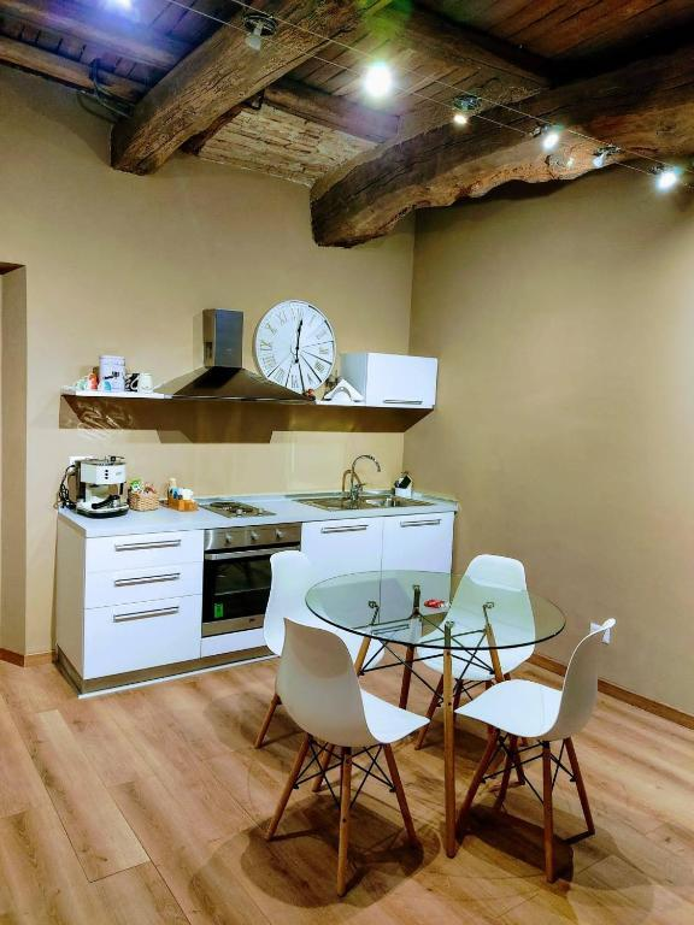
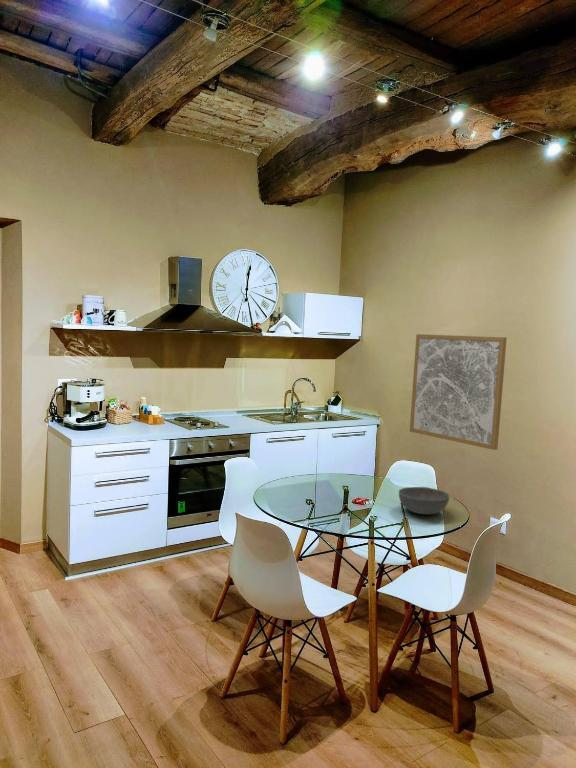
+ wall art [409,333,508,451]
+ bowl [398,486,450,515]
